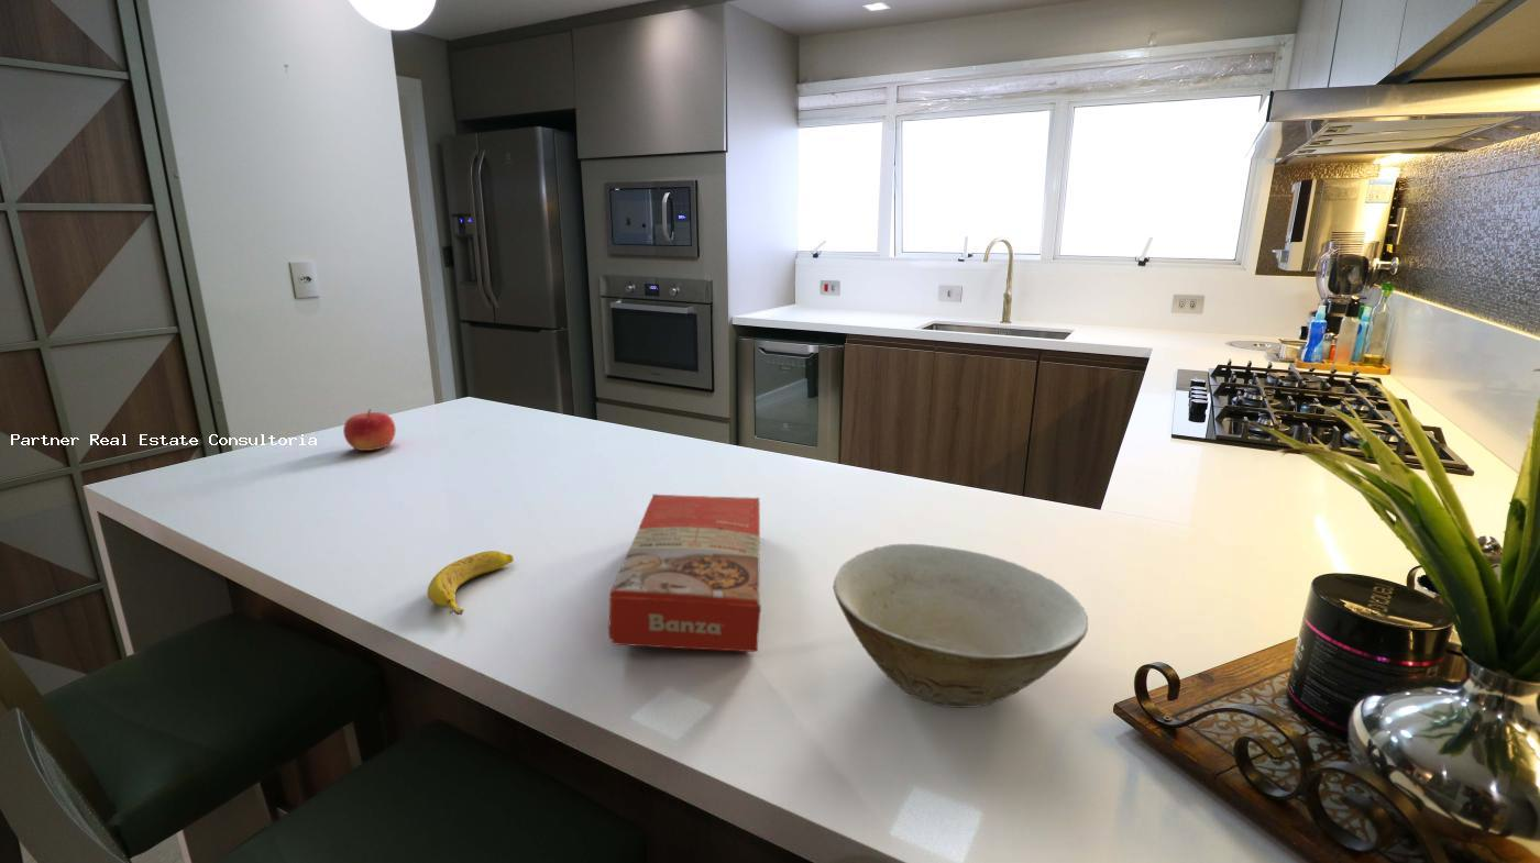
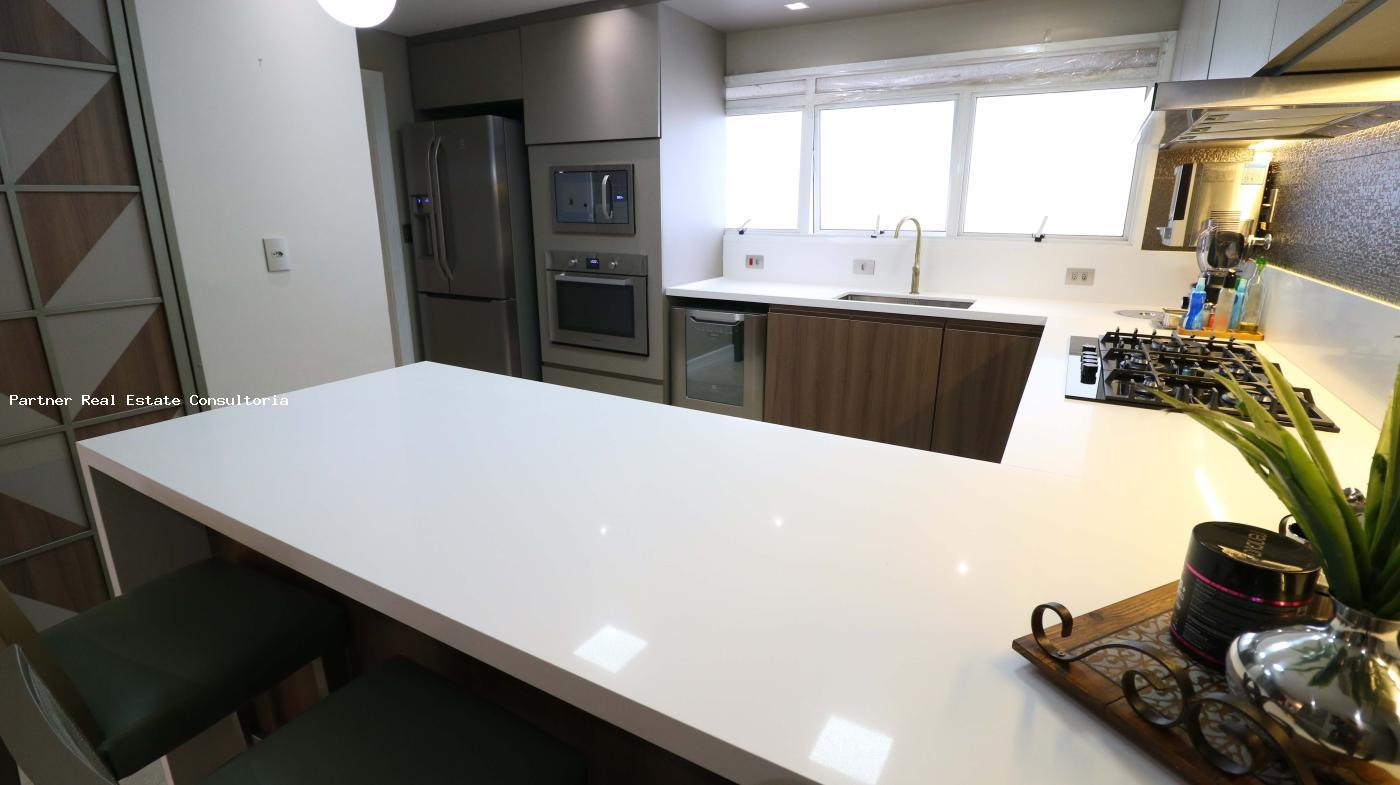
- banana [427,550,515,616]
- bowl [833,543,1089,709]
- macaroni box [607,494,762,653]
- fruit [342,408,397,452]
